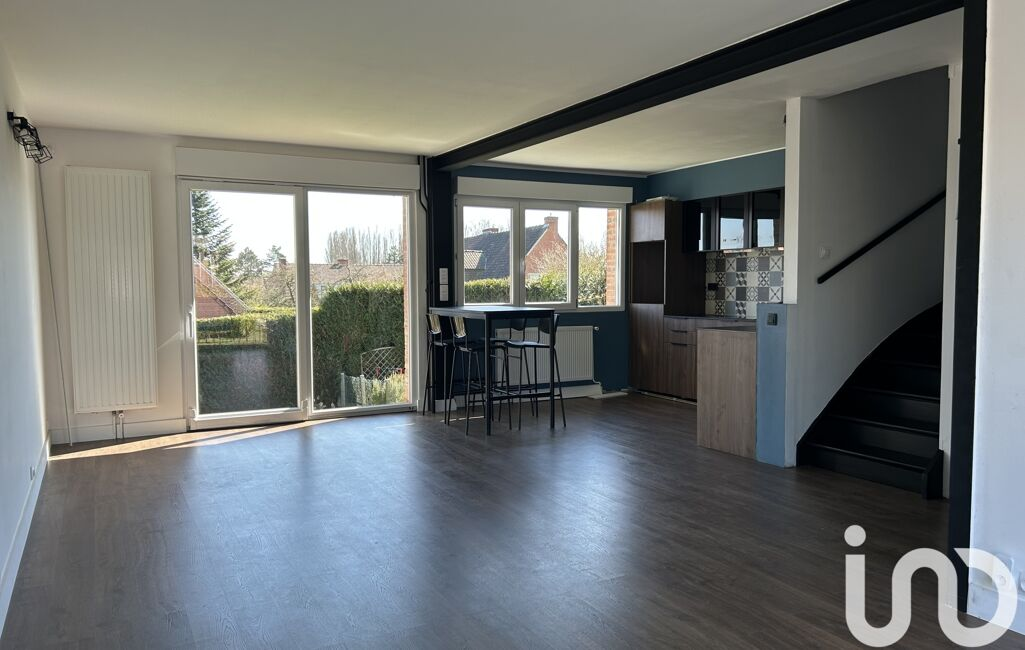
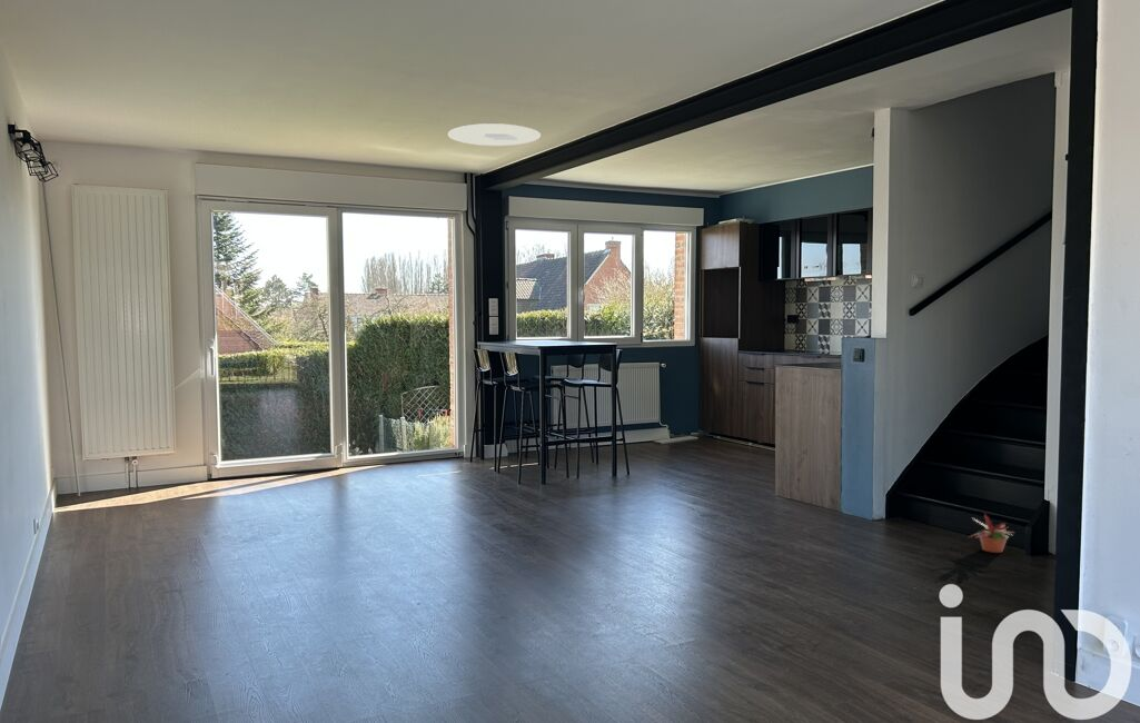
+ potted plant [969,512,1014,554]
+ ceiling light [447,122,542,147]
